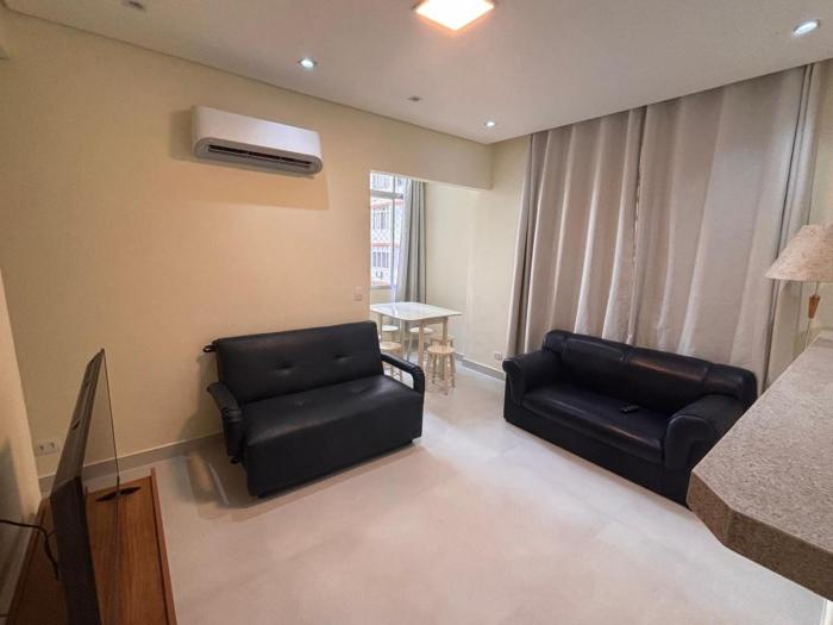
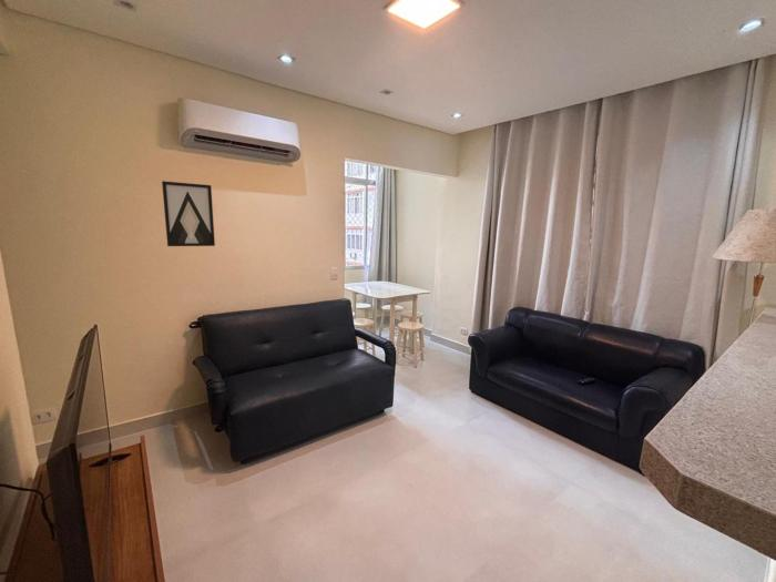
+ wall art [161,180,216,247]
